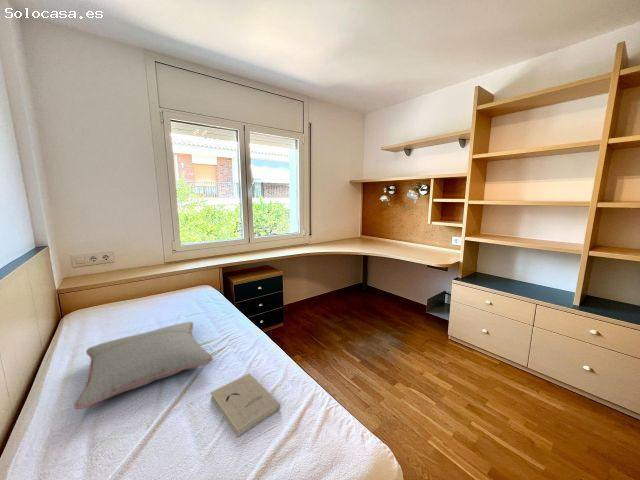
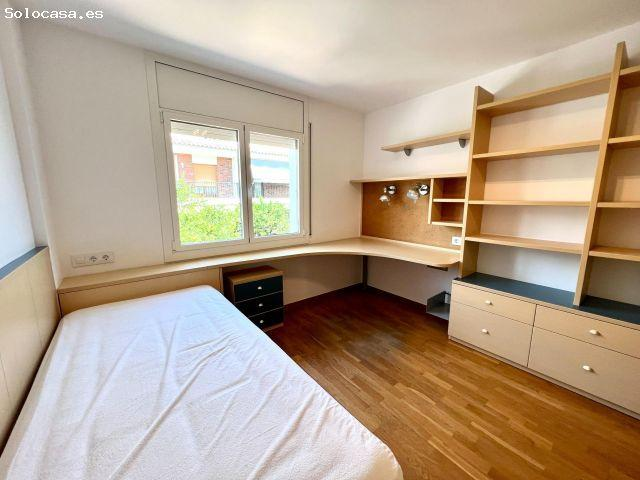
- book [210,372,281,437]
- pillow [73,321,214,410]
